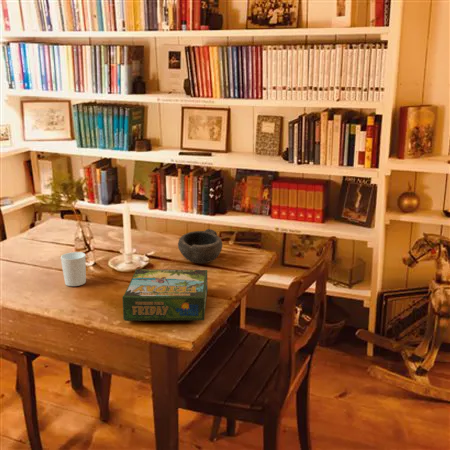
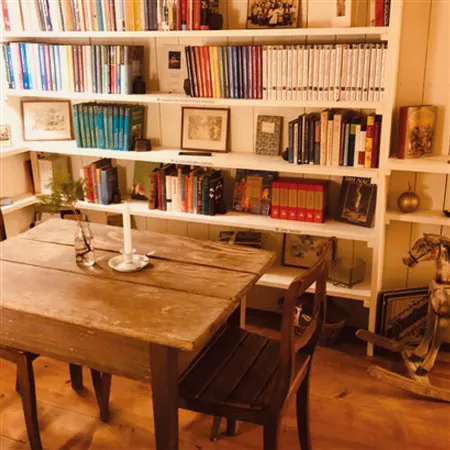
- cup [60,251,87,287]
- board game [122,268,209,322]
- bowl [177,228,223,264]
